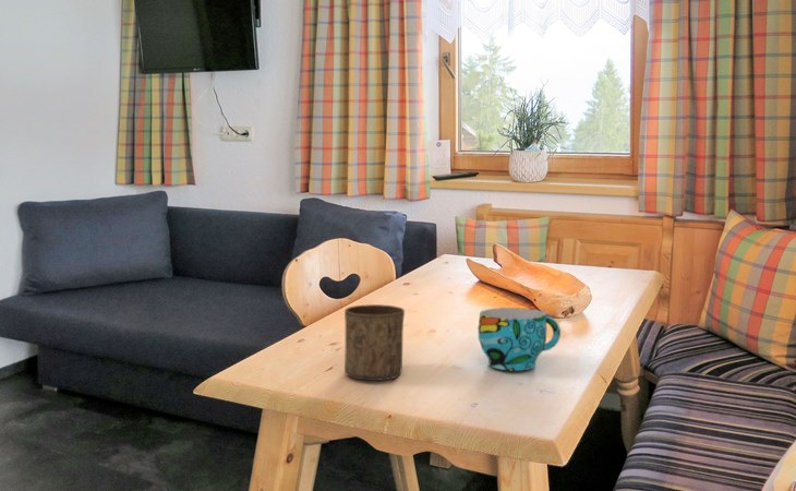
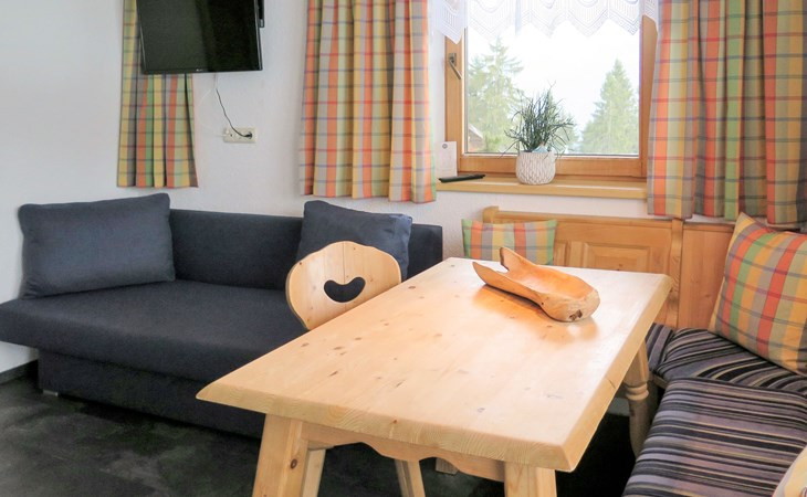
- cup [477,307,562,371]
- cup [343,303,406,382]
